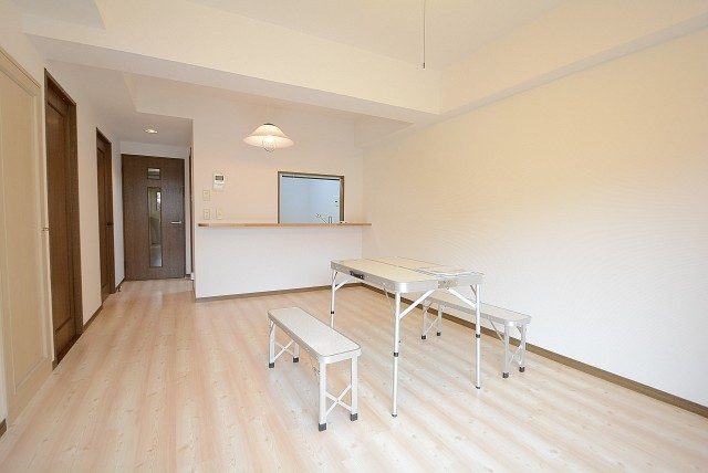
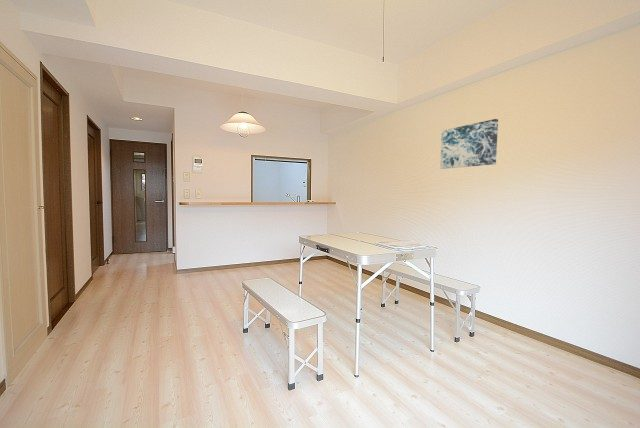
+ wall art [439,118,499,170]
